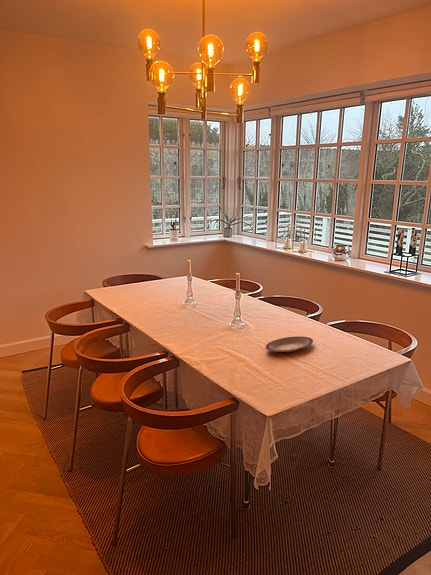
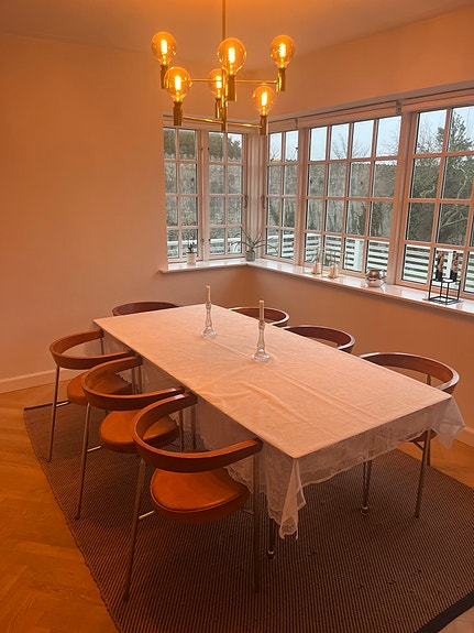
- plate [265,335,314,353]
